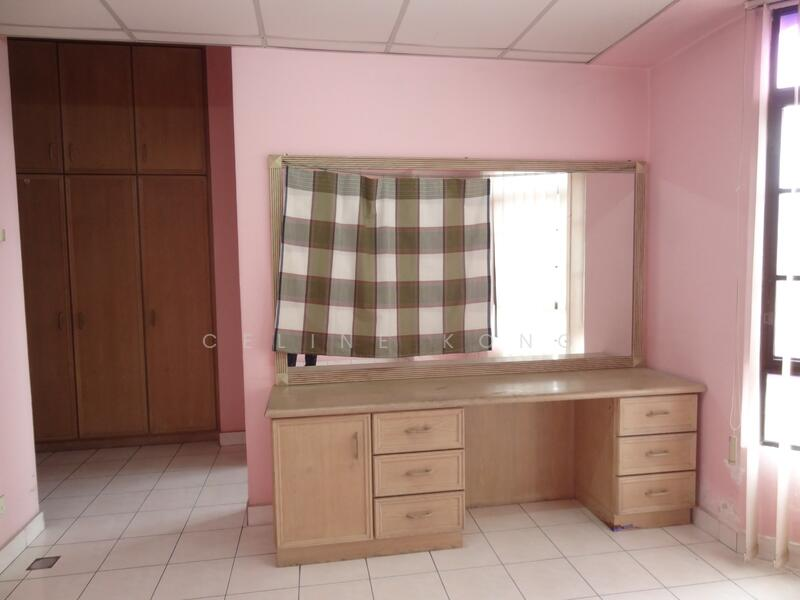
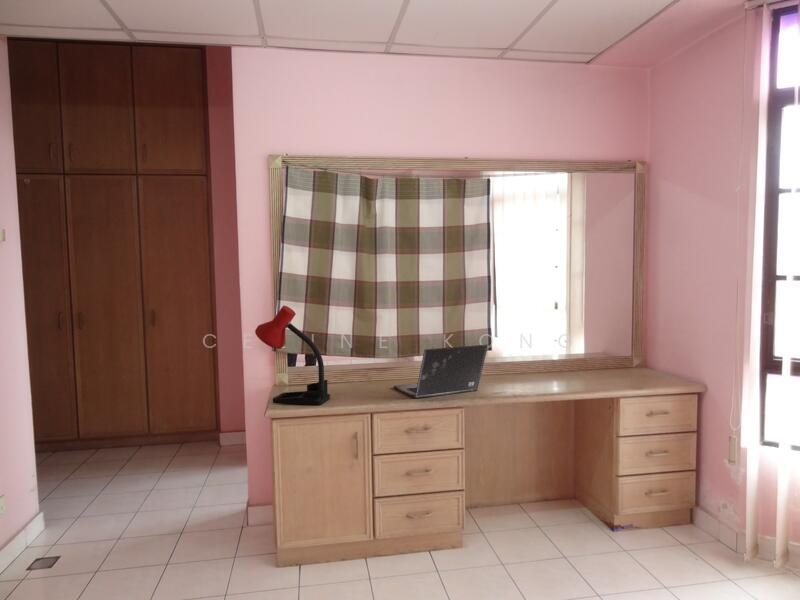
+ desk lamp [254,305,331,406]
+ laptop [393,344,489,399]
